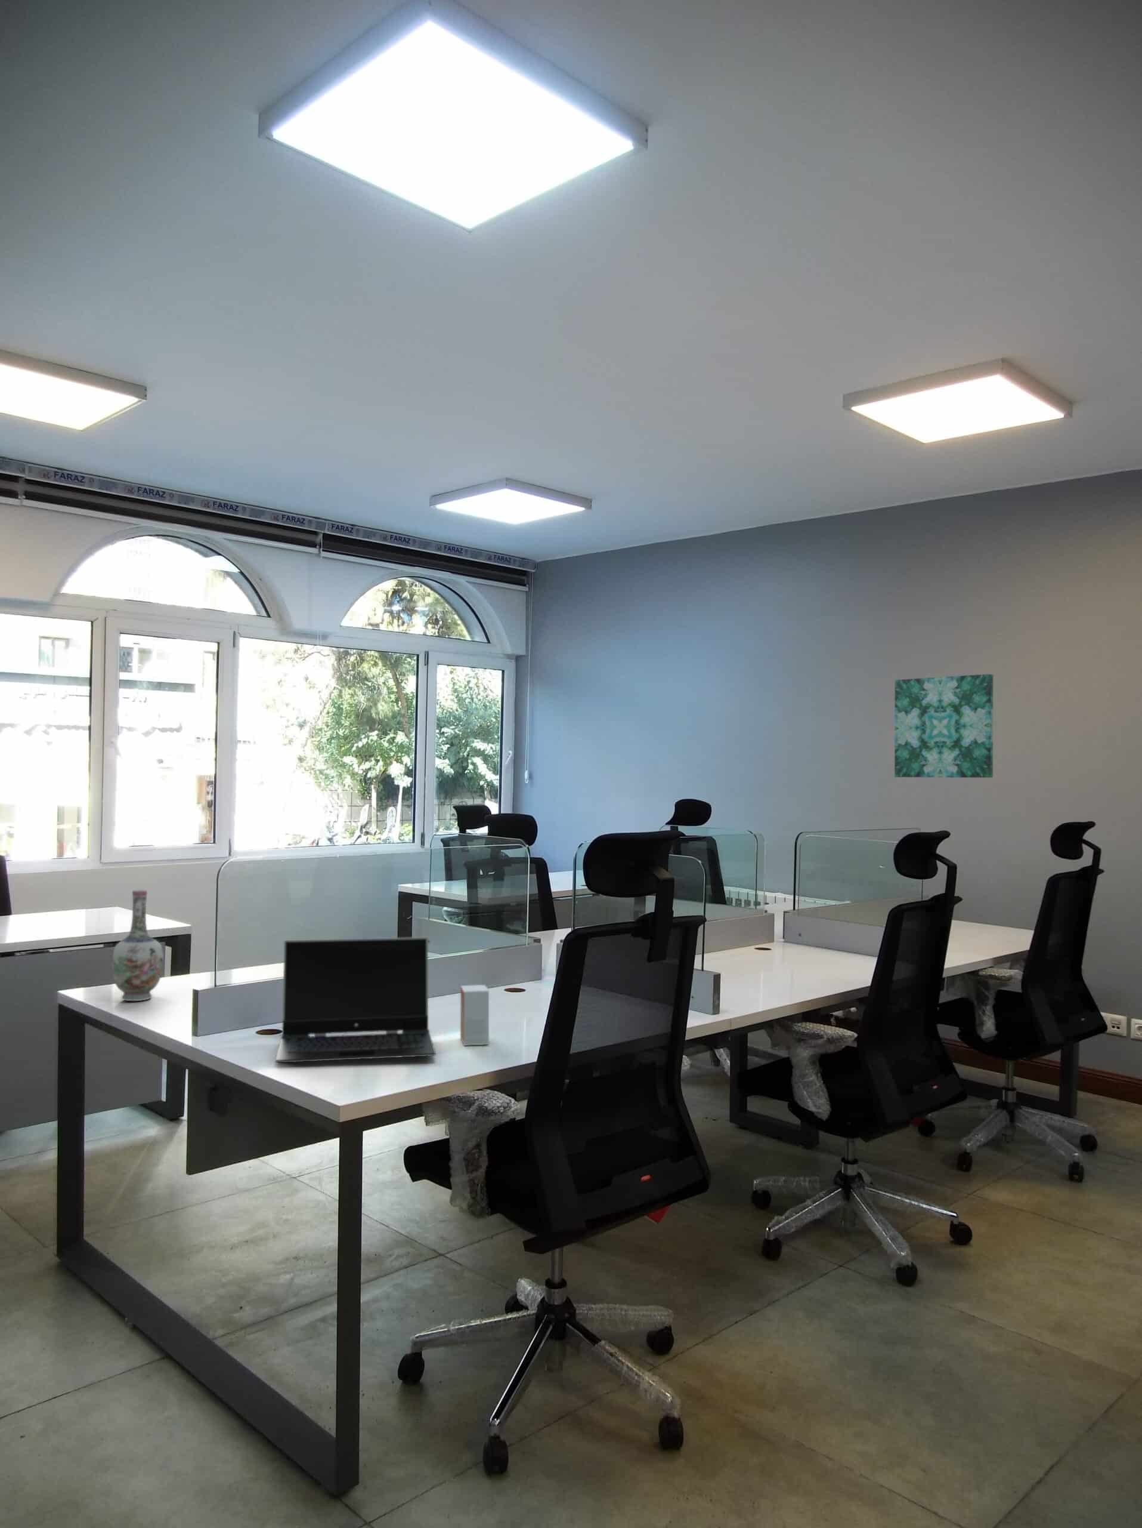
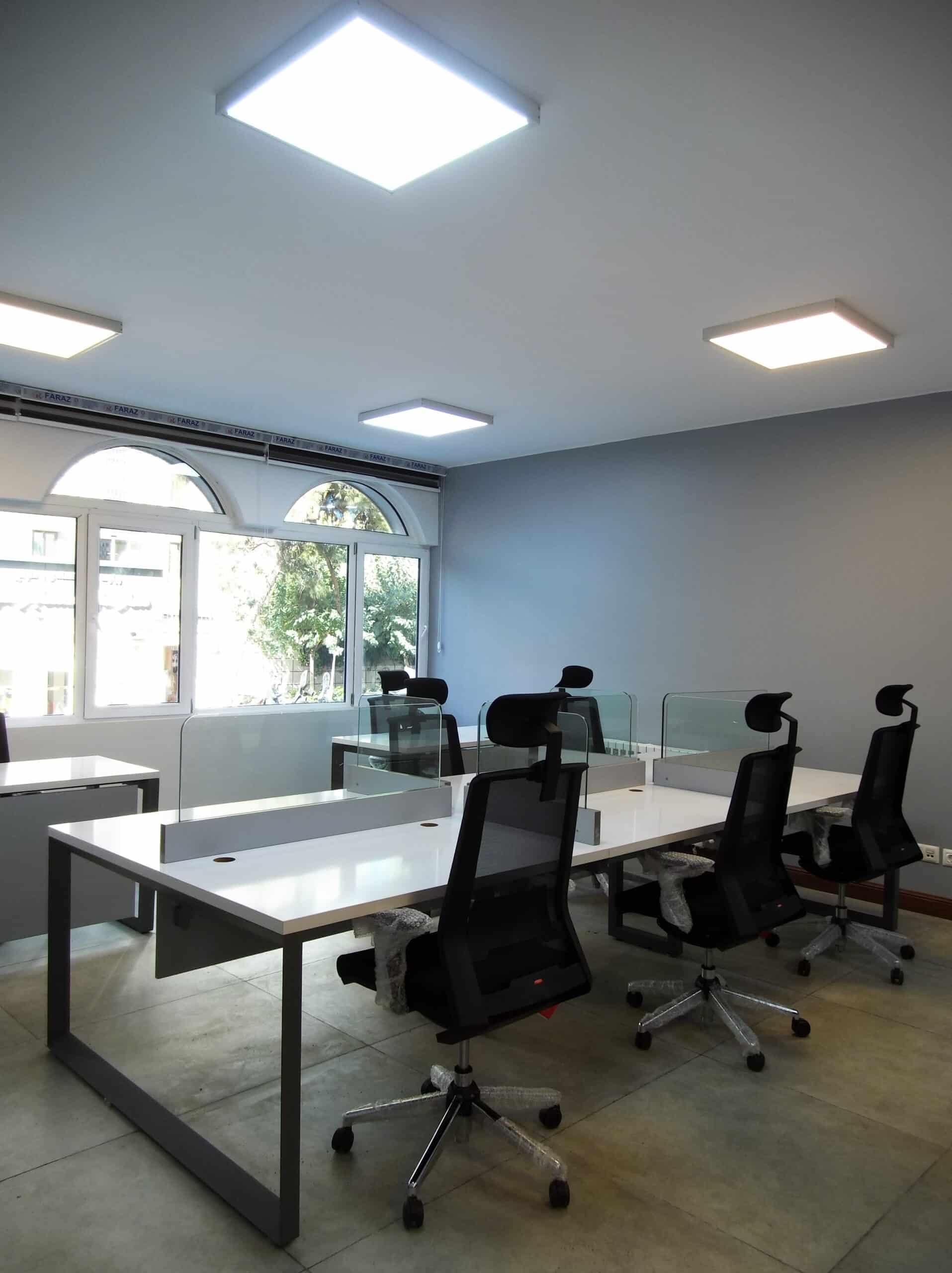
- wall art [894,673,993,778]
- laptop computer [275,936,437,1063]
- small box [459,984,489,1047]
- vase [112,889,164,1001]
